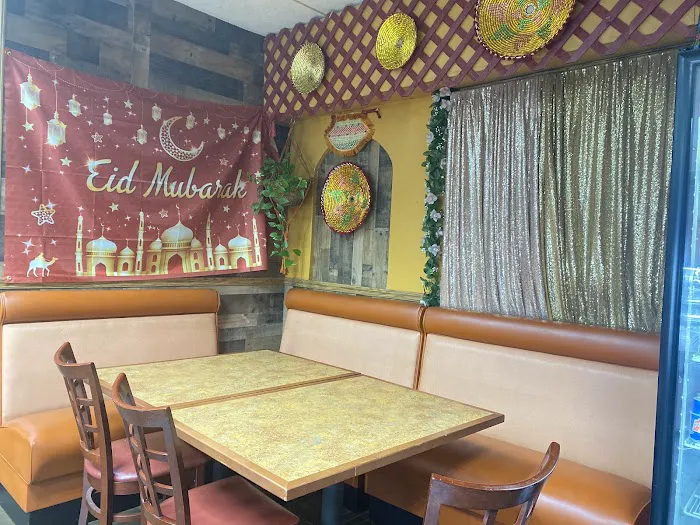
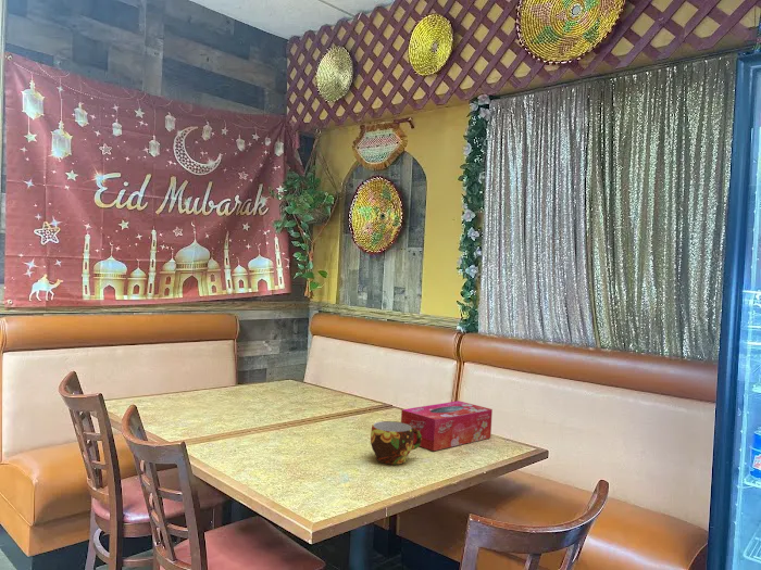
+ tissue box [400,400,494,452]
+ cup [370,420,422,466]
